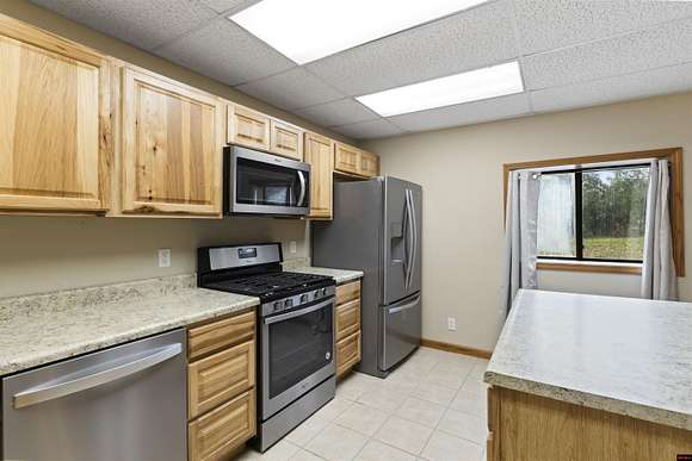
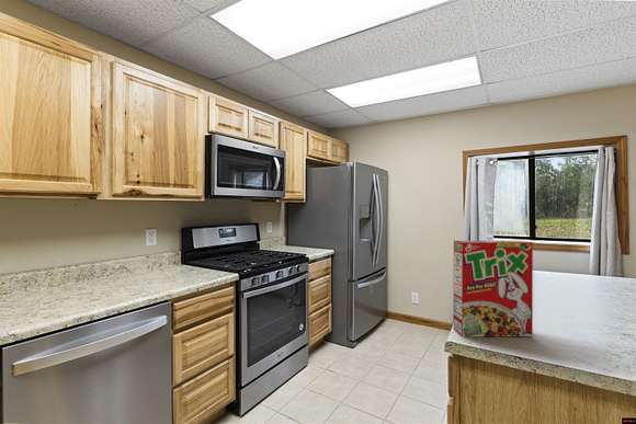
+ cereal box [452,240,534,337]
